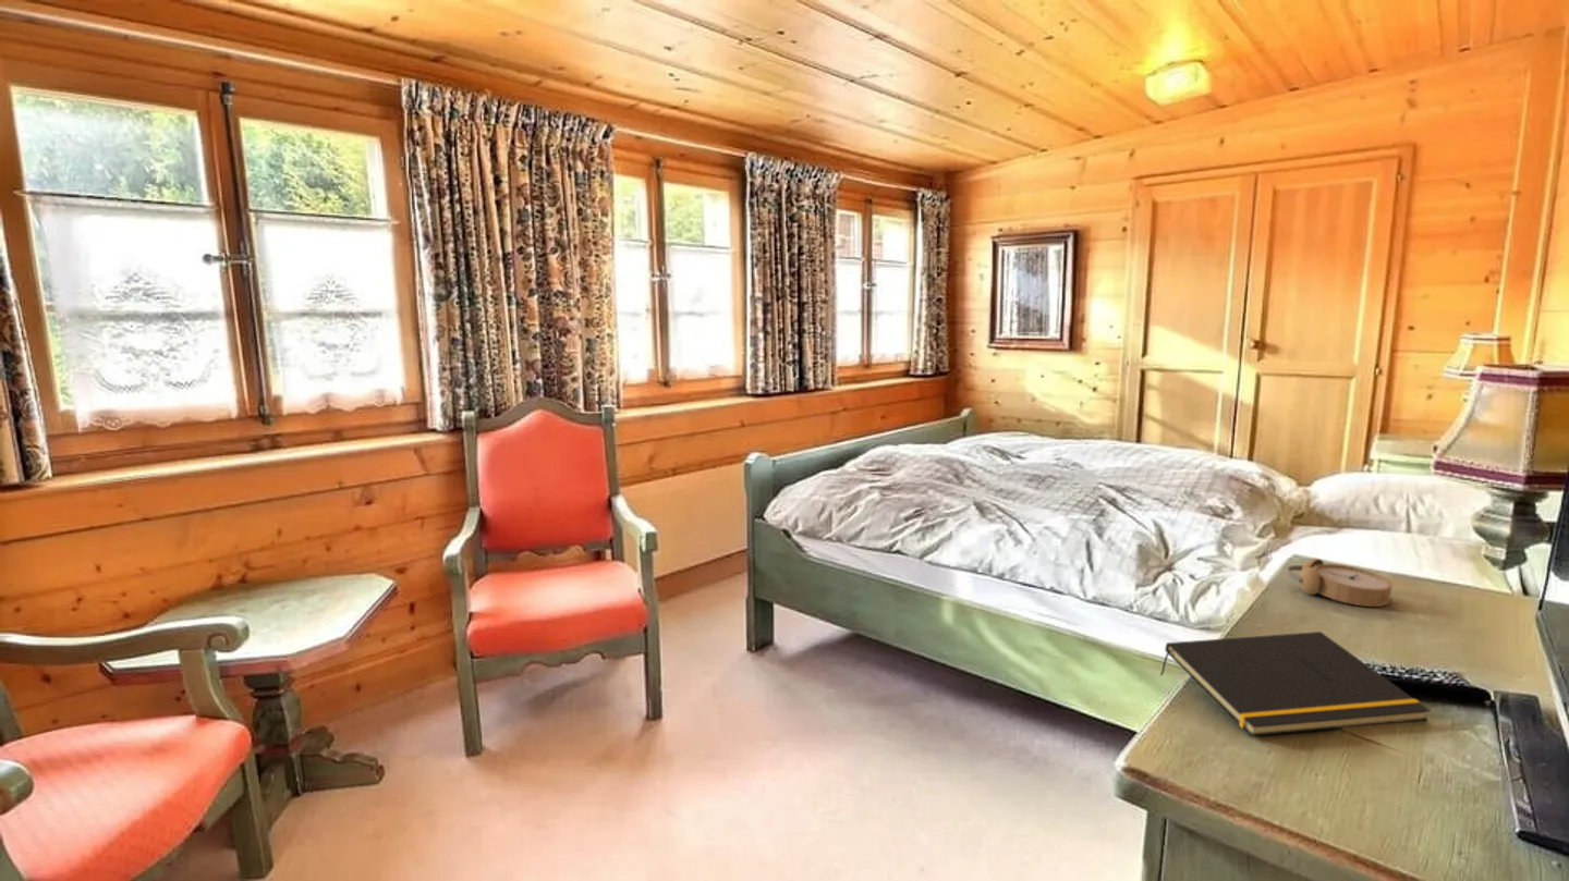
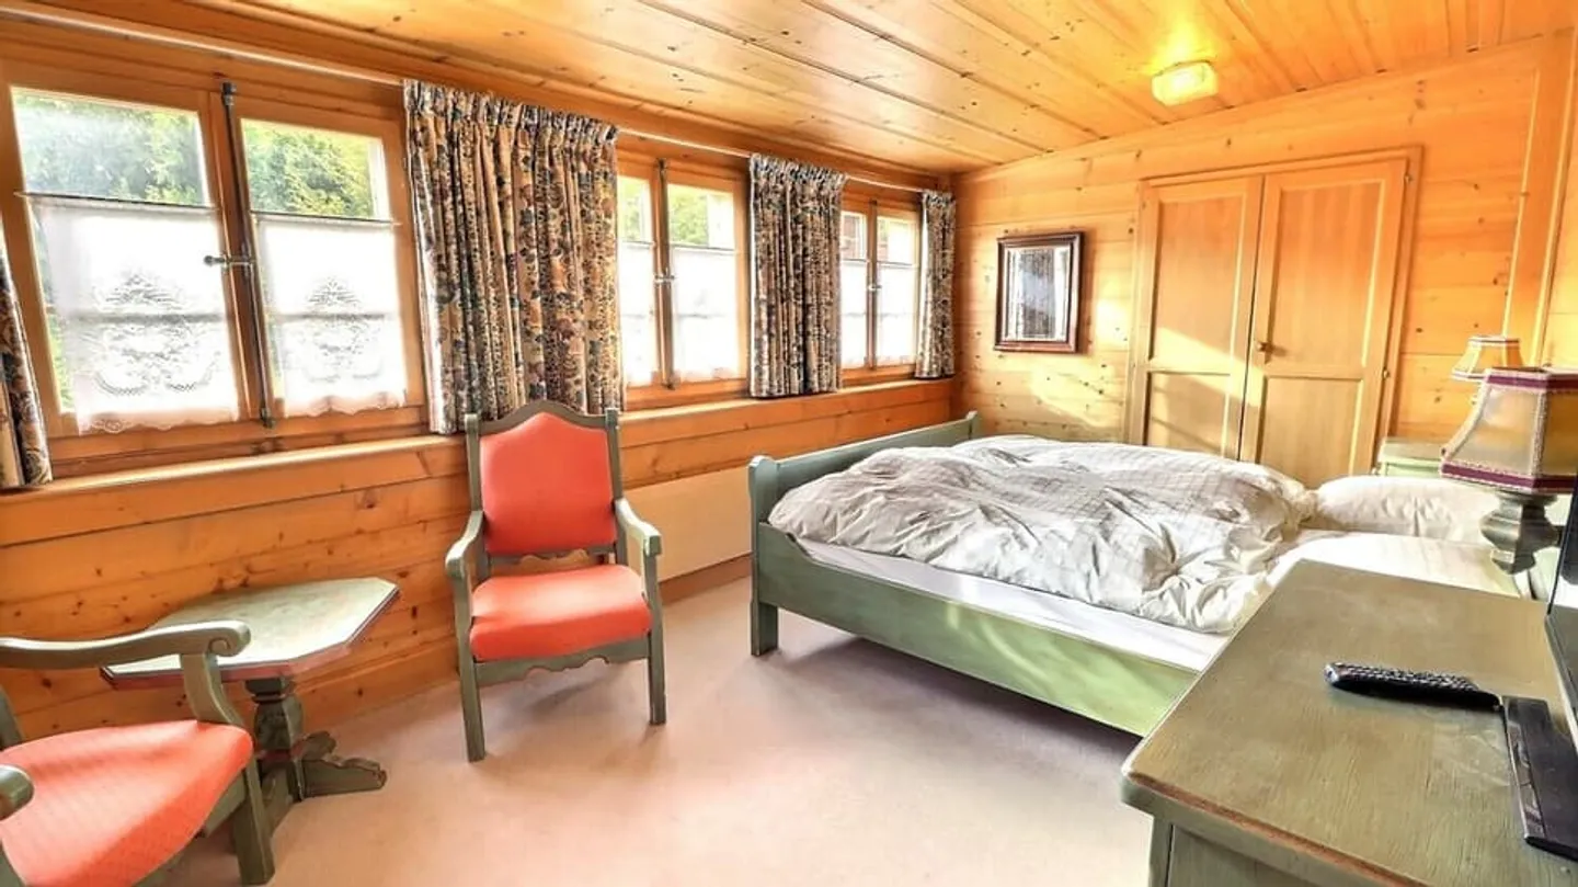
- notepad [1159,631,1432,737]
- alarm clock [1286,558,1394,608]
